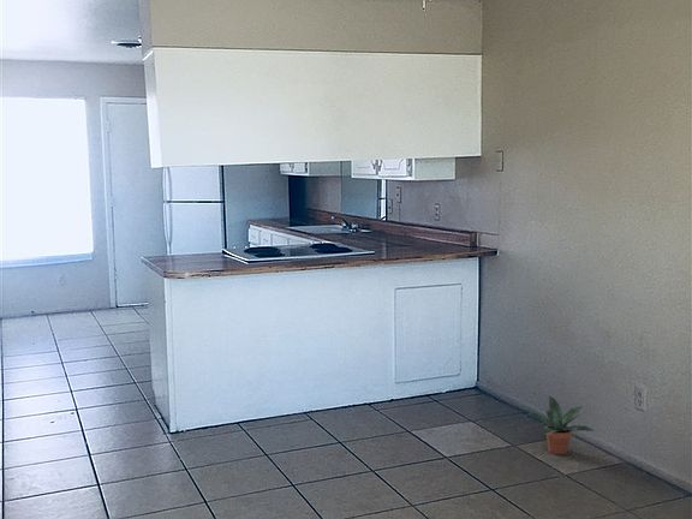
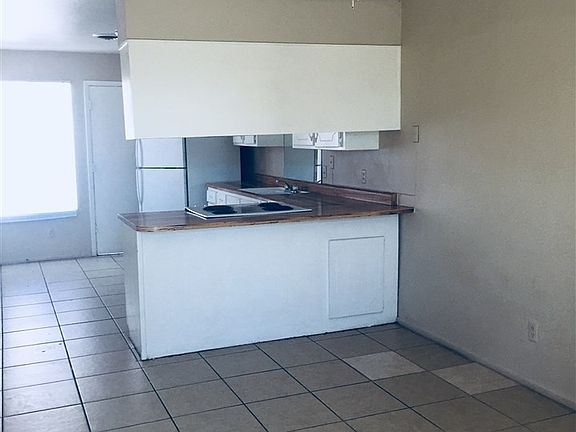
- potted plant [526,395,595,455]
